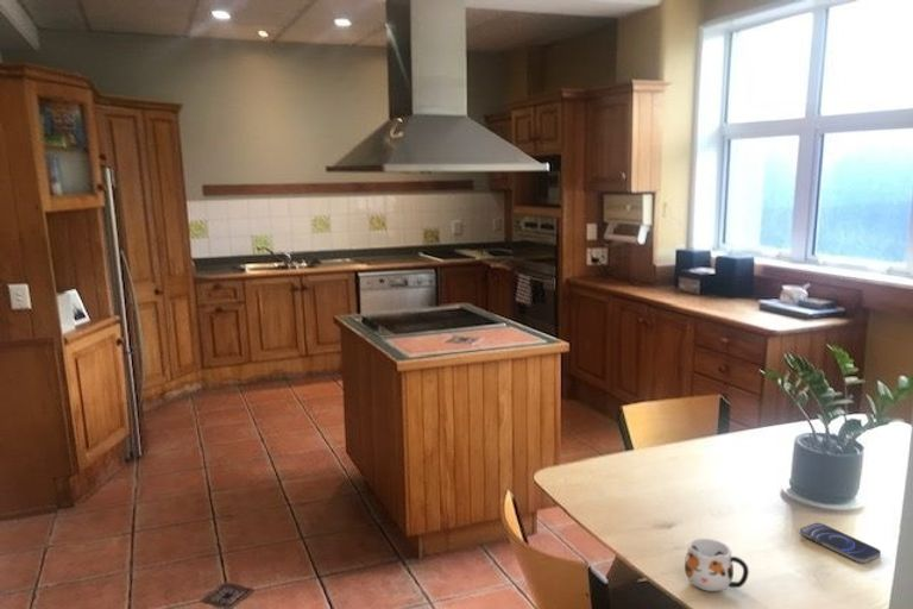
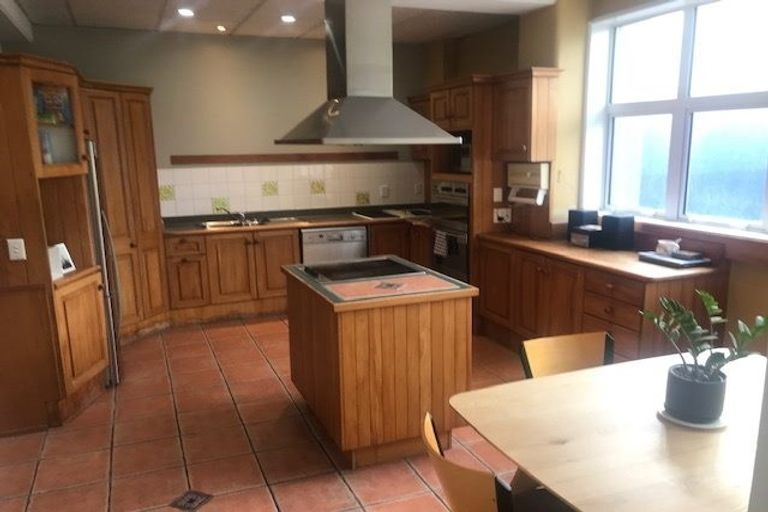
- mug [684,538,750,592]
- smartphone [799,522,882,564]
